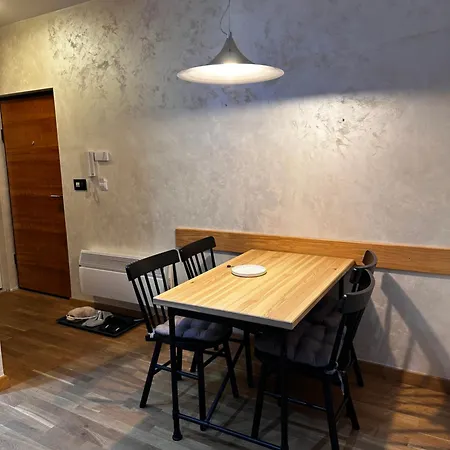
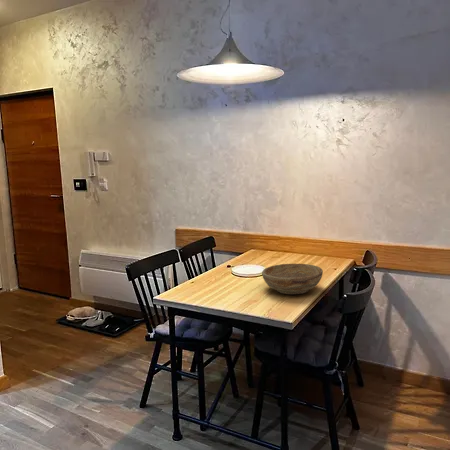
+ bowl [261,263,324,295]
